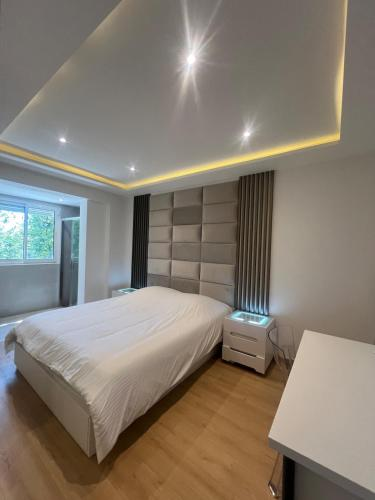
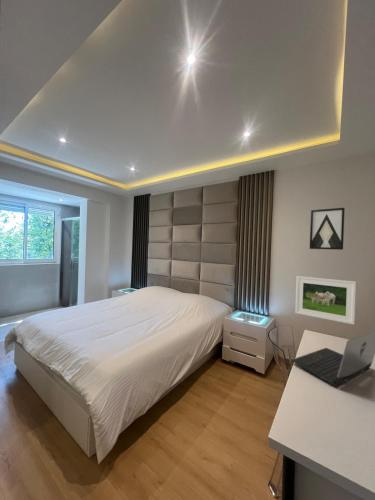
+ wall art [309,207,346,251]
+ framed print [294,275,357,325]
+ laptop [291,330,375,387]
